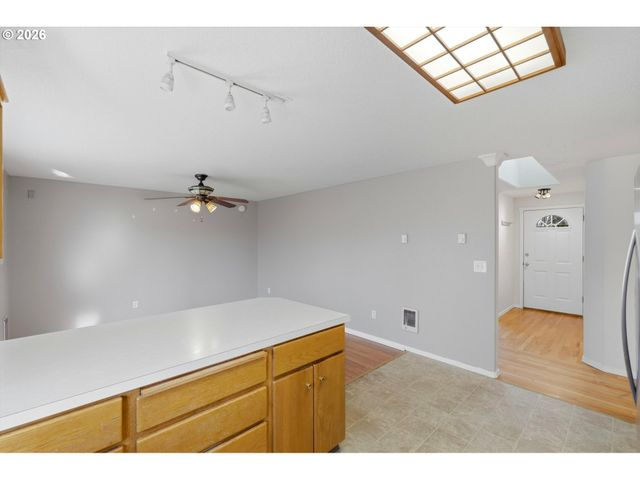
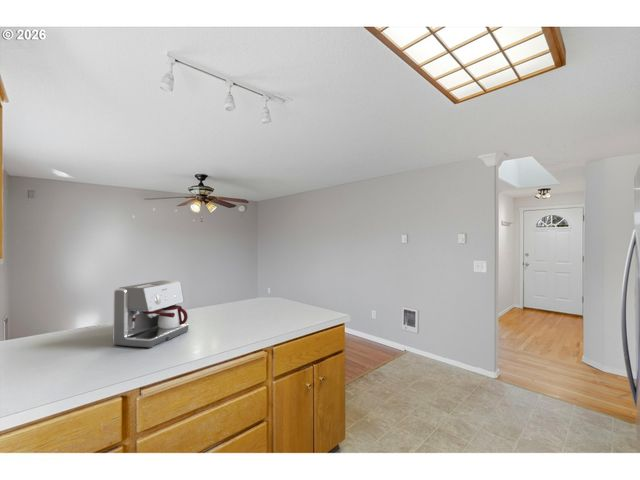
+ coffee maker [112,280,189,349]
